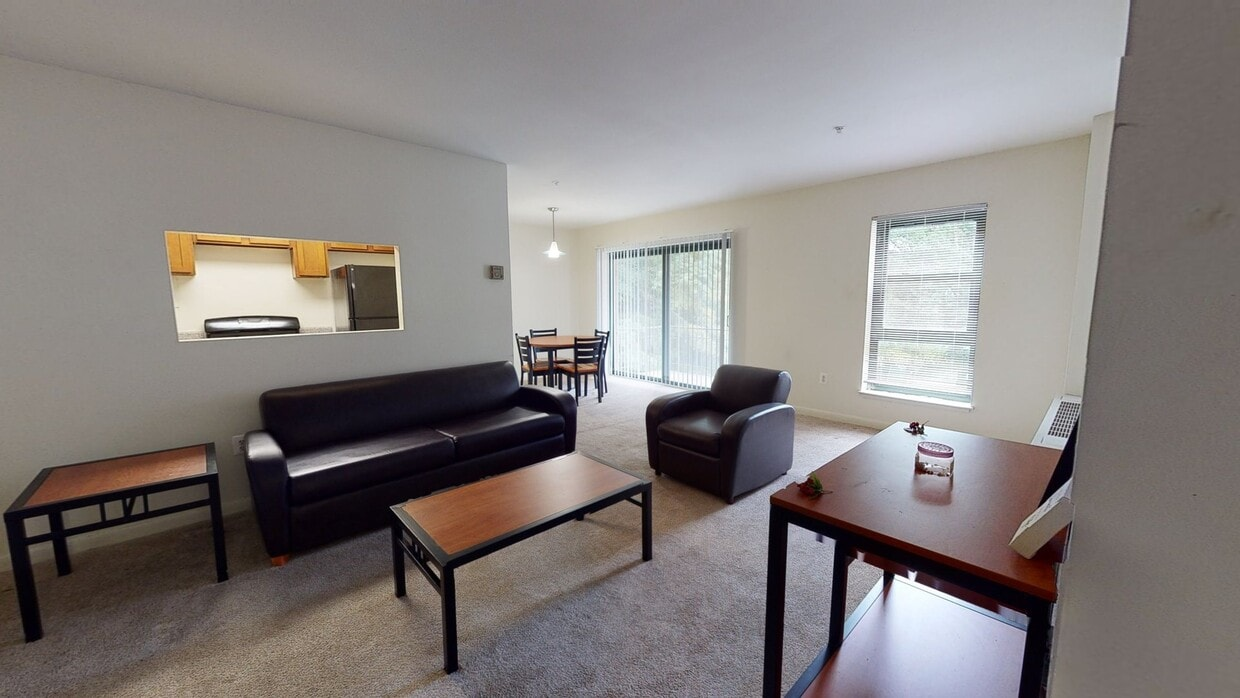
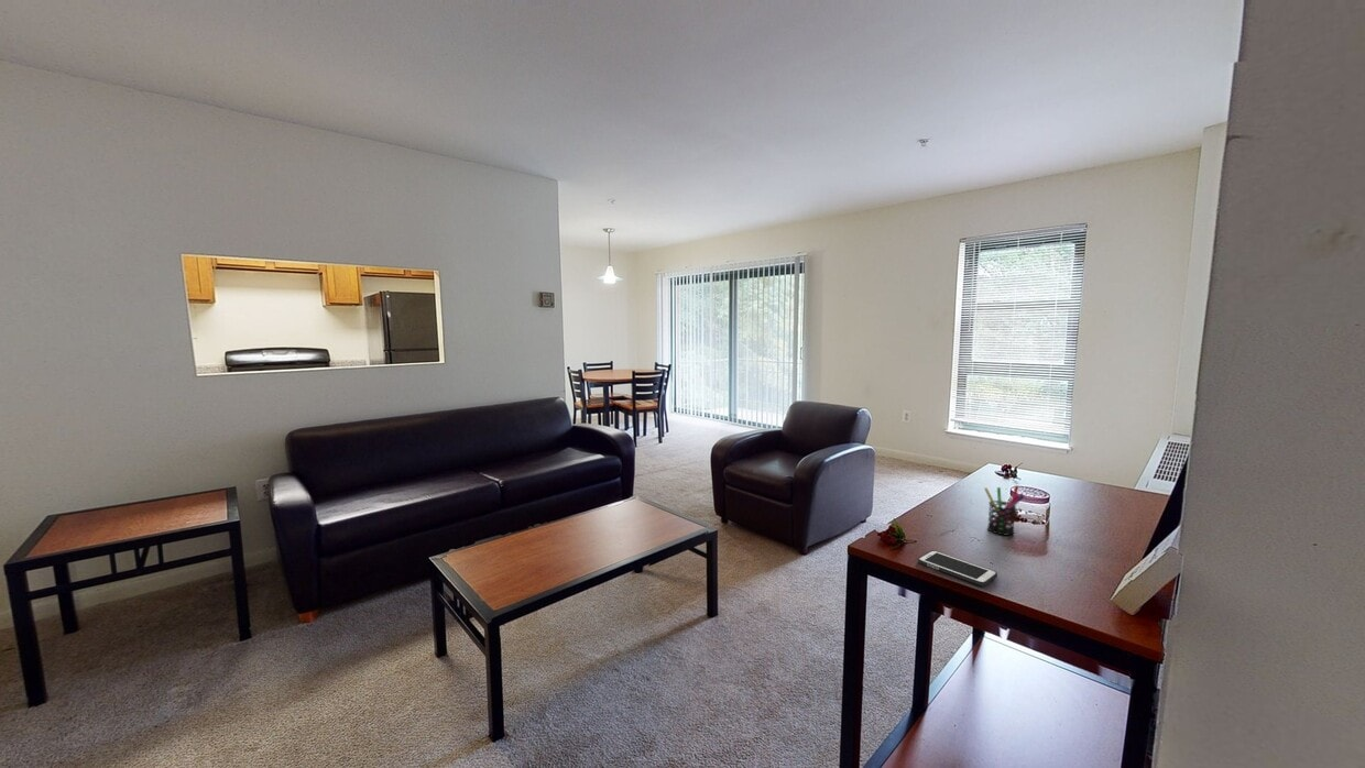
+ pen holder [983,485,1025,536]
+ cell phone [917,549,998,588]
